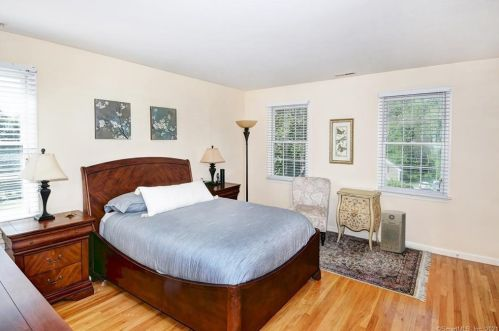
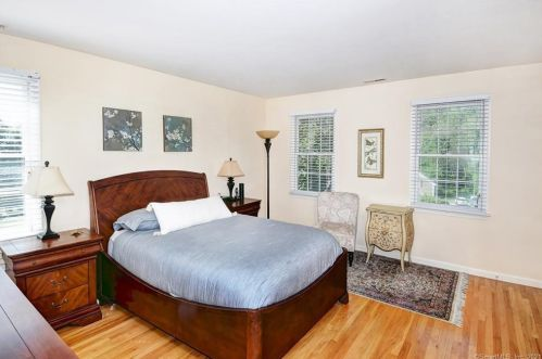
- fan [379,209,407,254]
